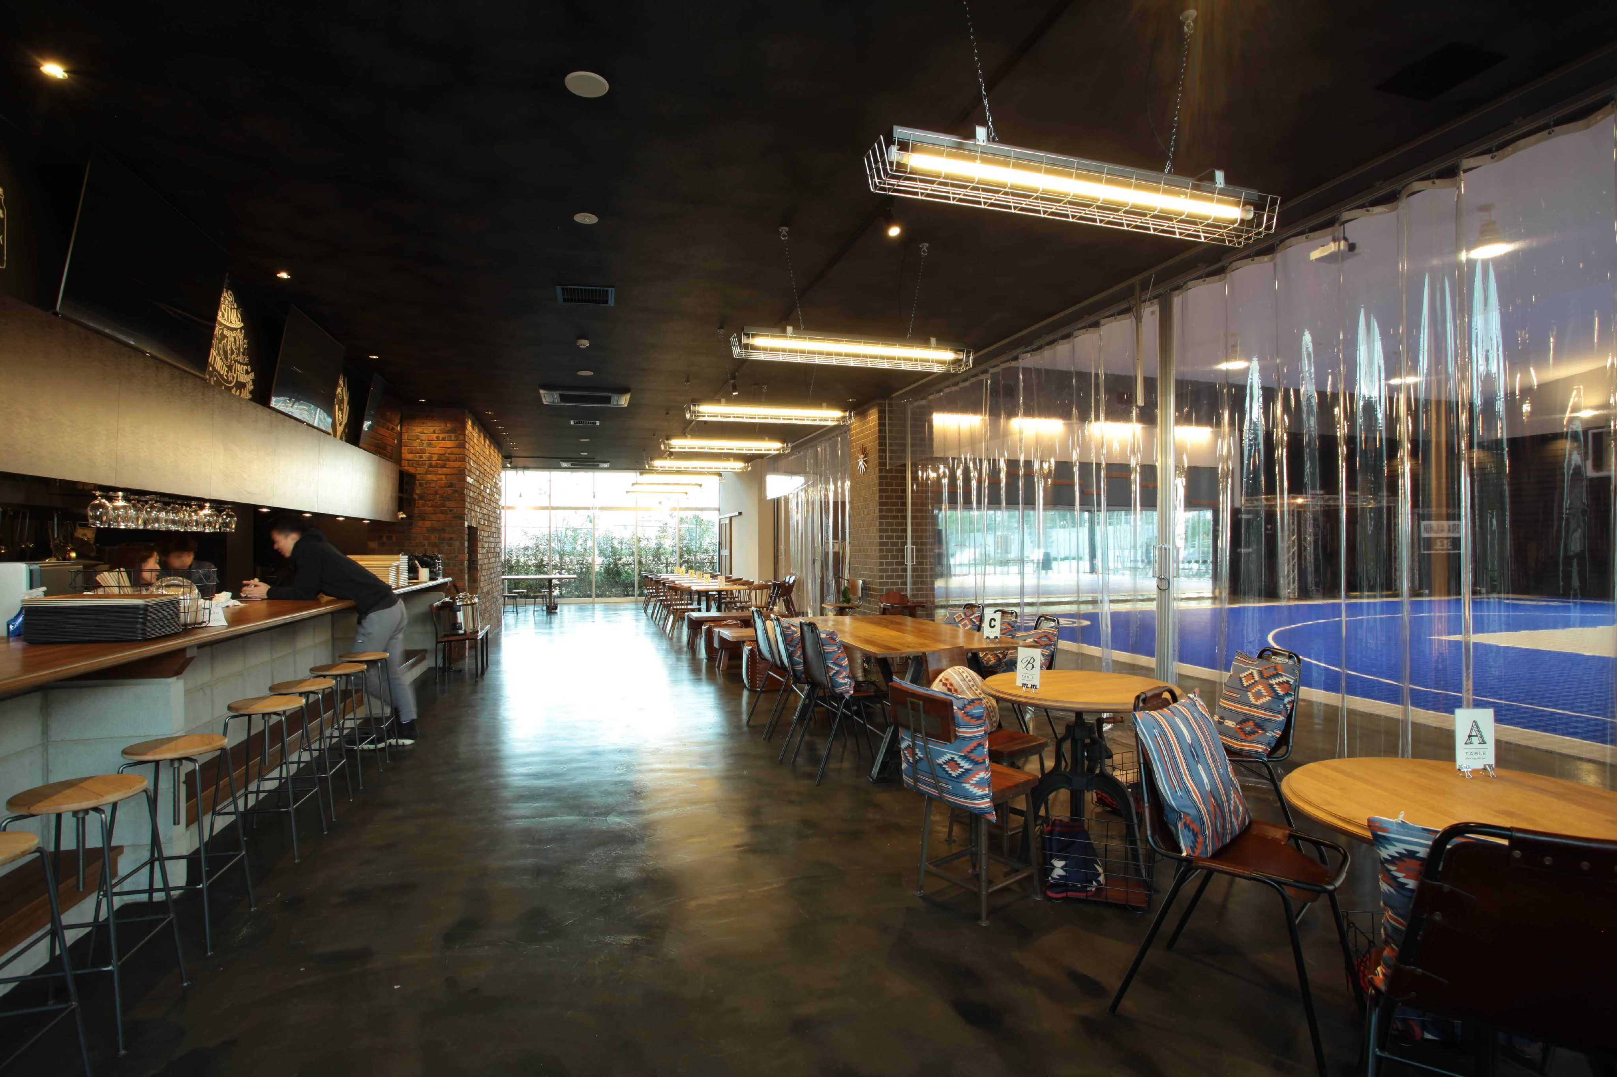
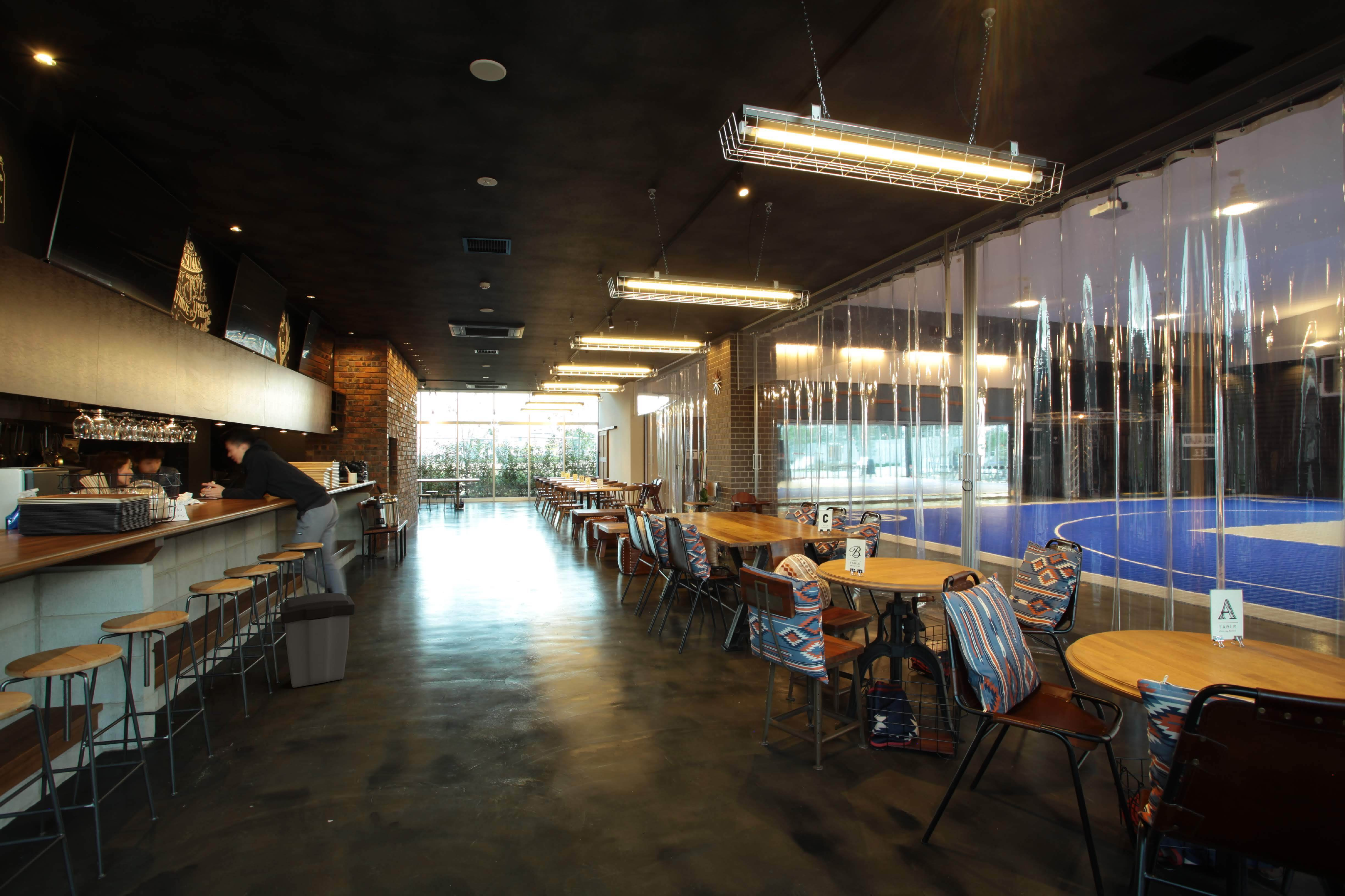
+ trash can [280,593,355,688]
